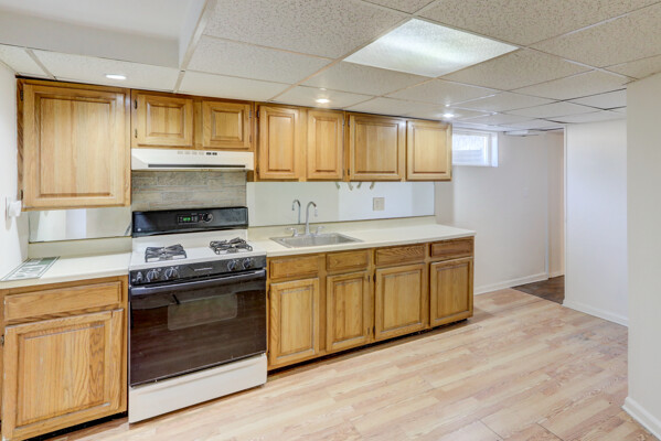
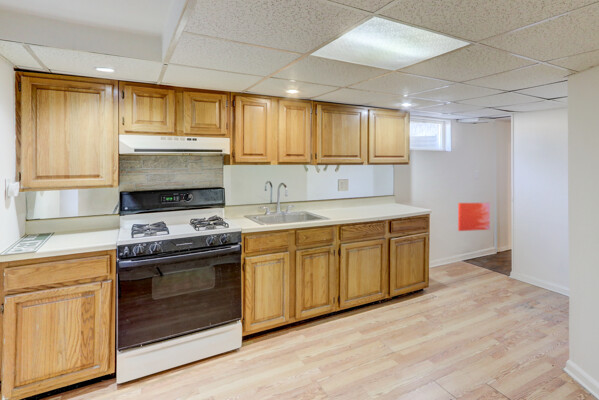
+ wall art [457,202,491,232]
